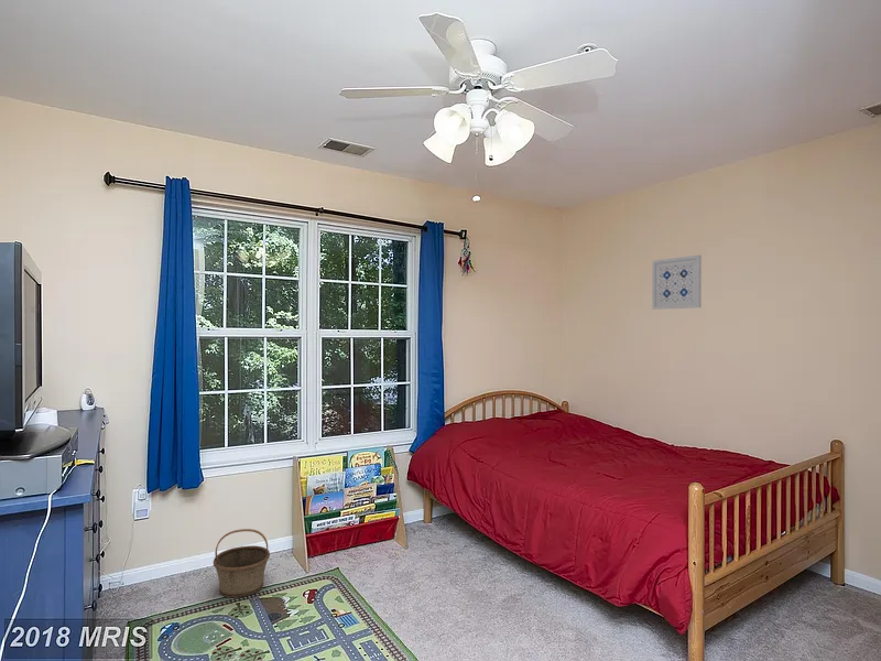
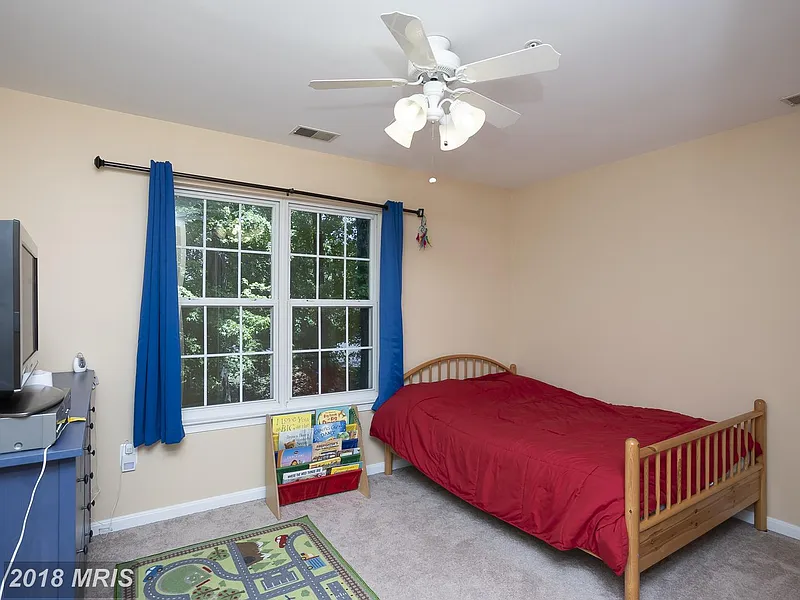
- basket [213,528,271,598]
- wall art [651,254,703,311]
